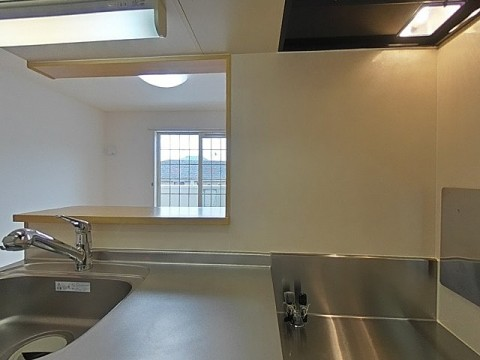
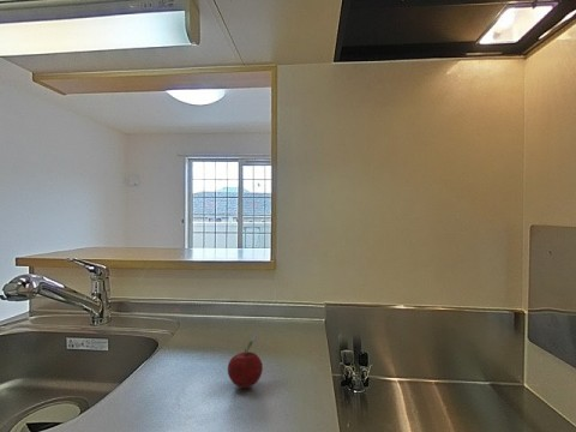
+ fruit [227,331,264,389]
